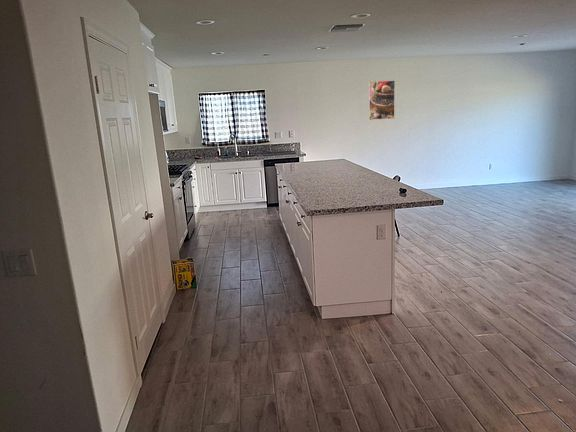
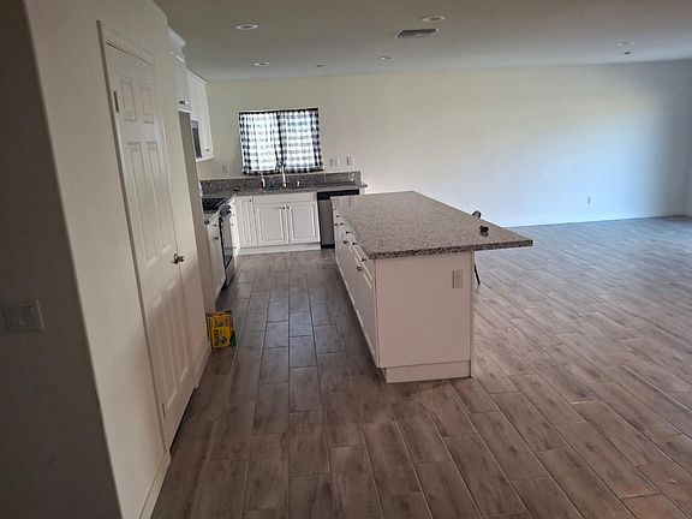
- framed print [368,79,396,121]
